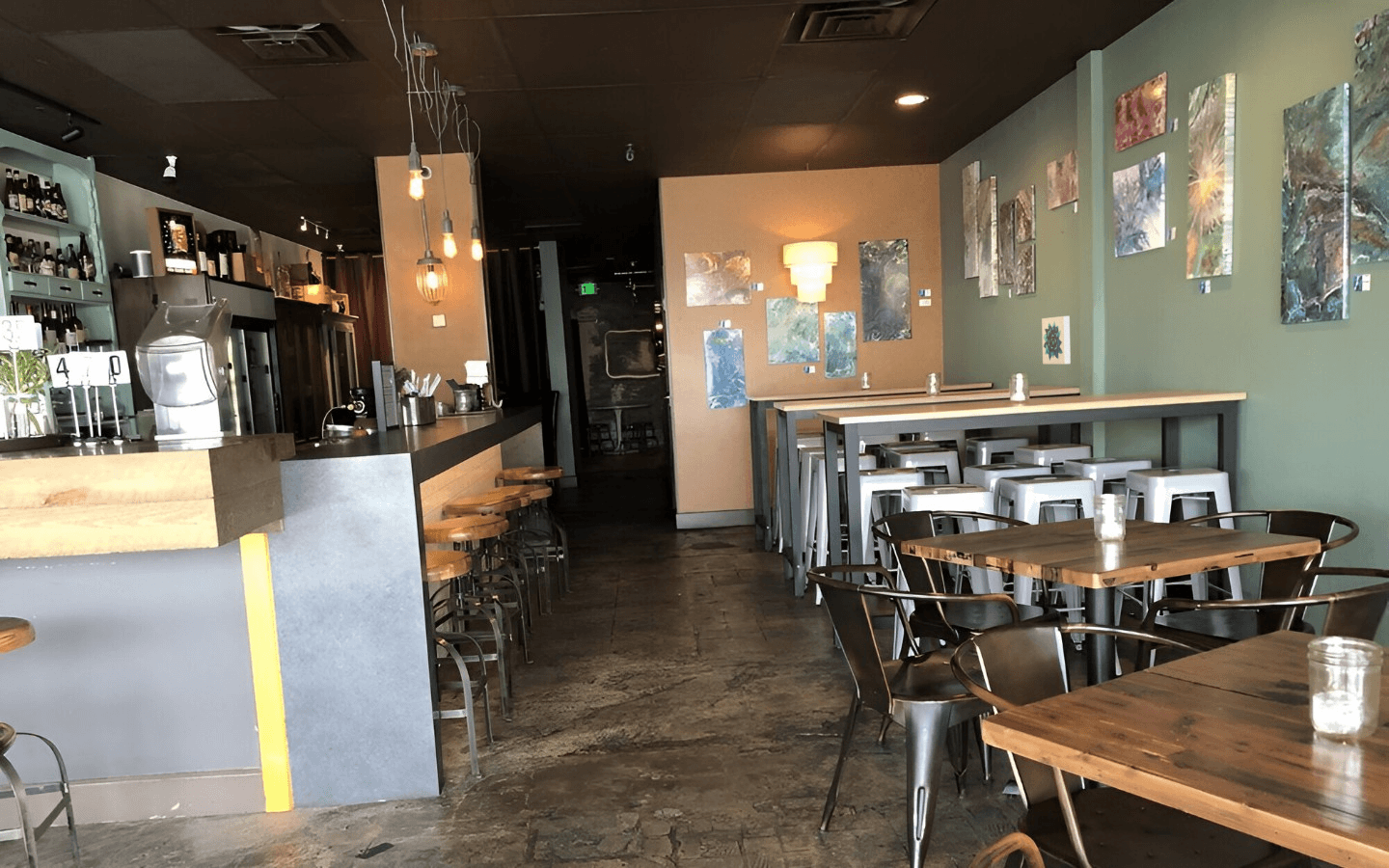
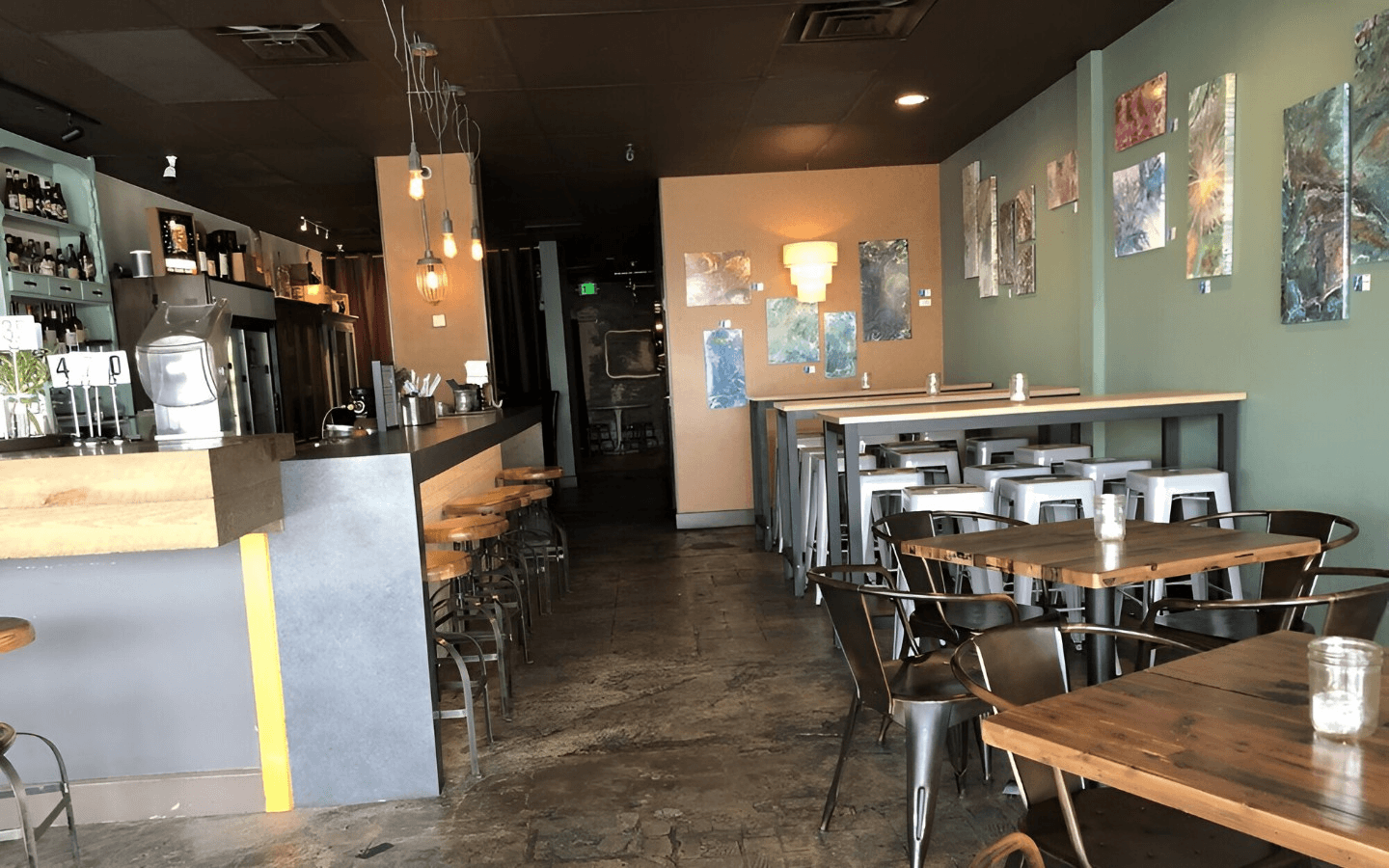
- wall art [1041,315,1072,365]
